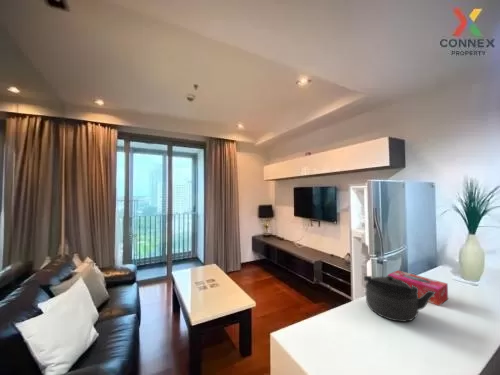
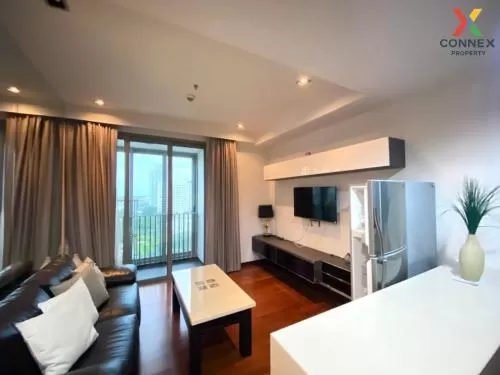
- kettle [363,275,435,323]
- tissue box [387,269,449,307]
